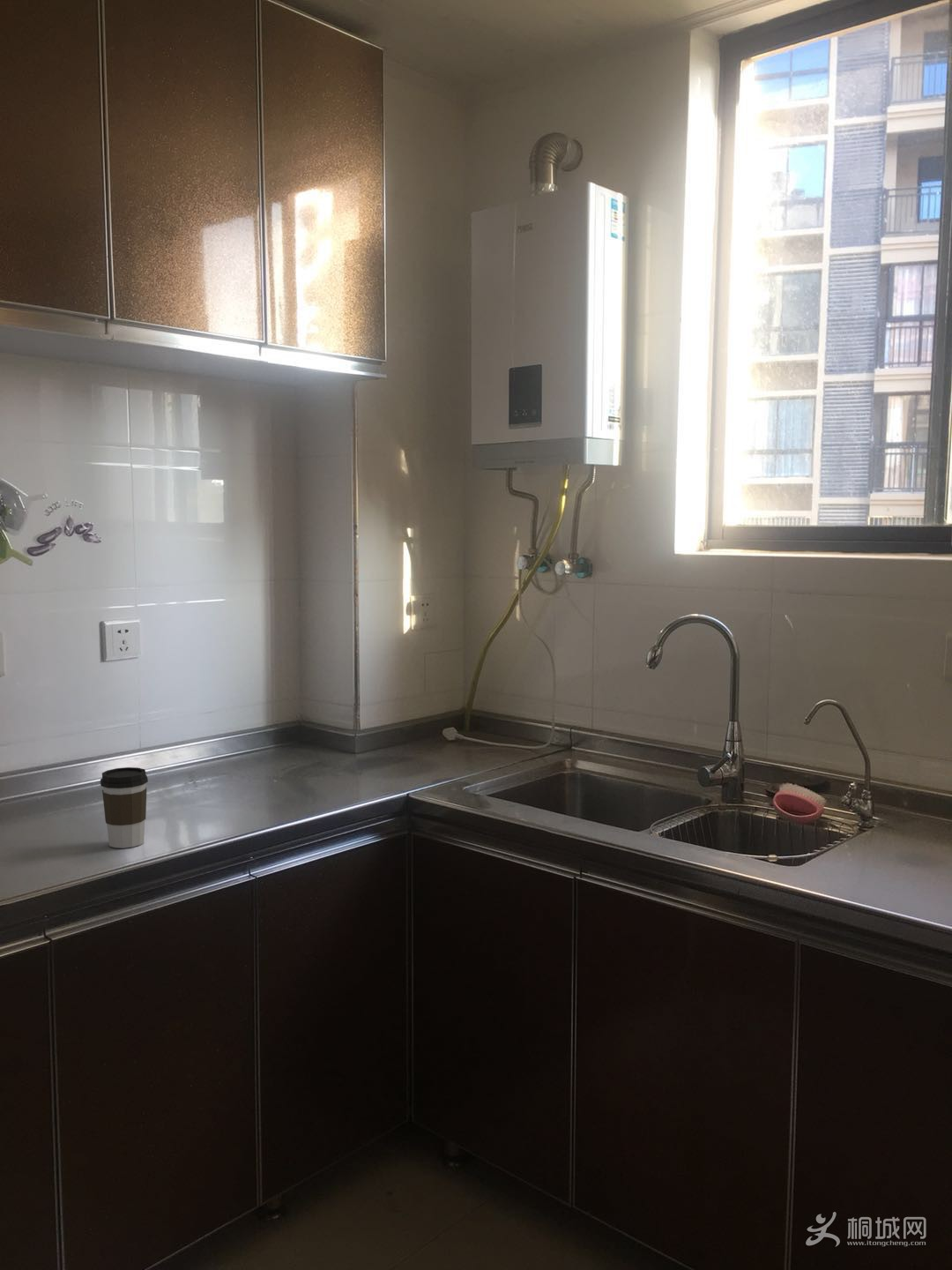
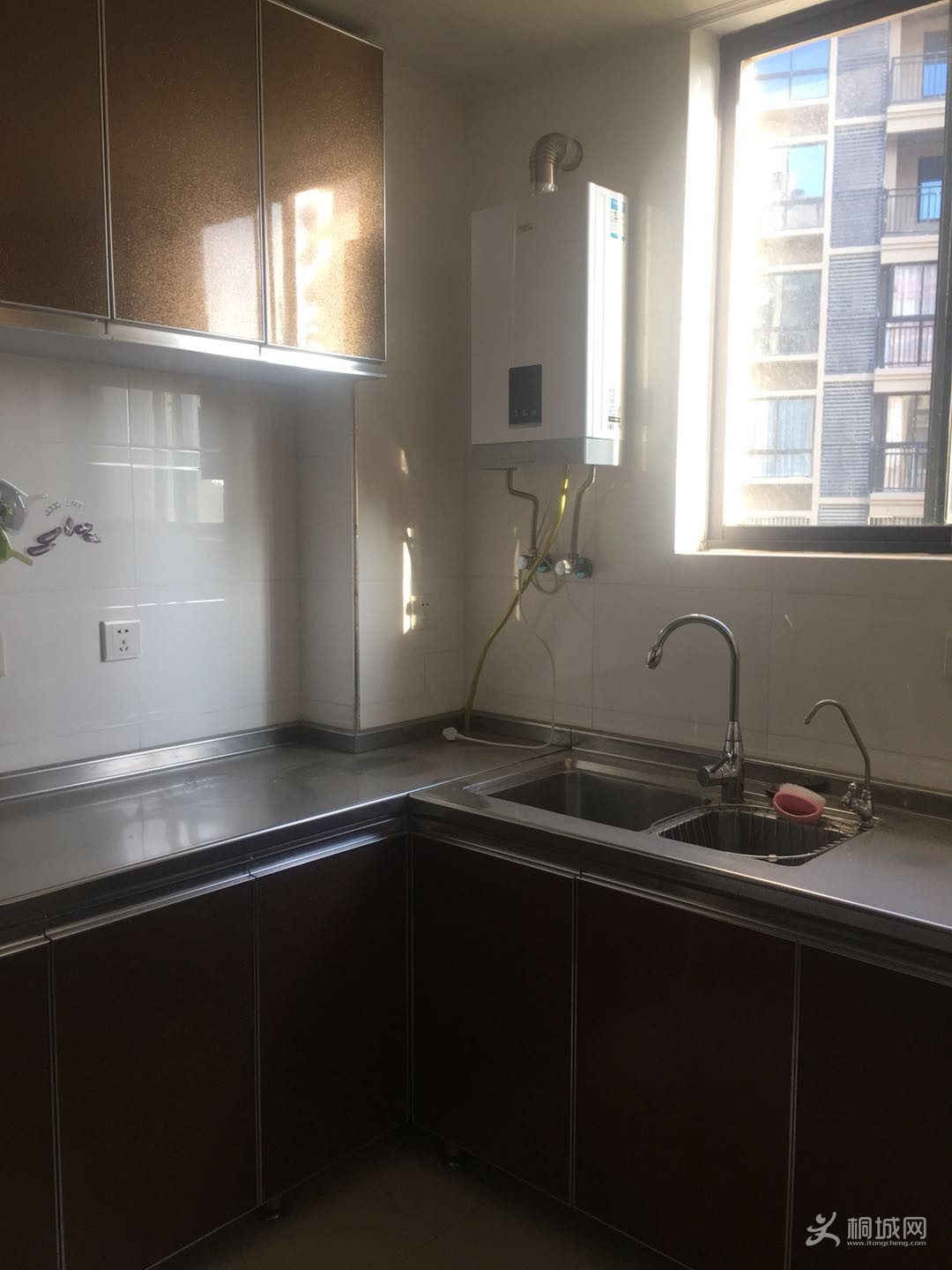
- coffee cup [100,766,149,849]
